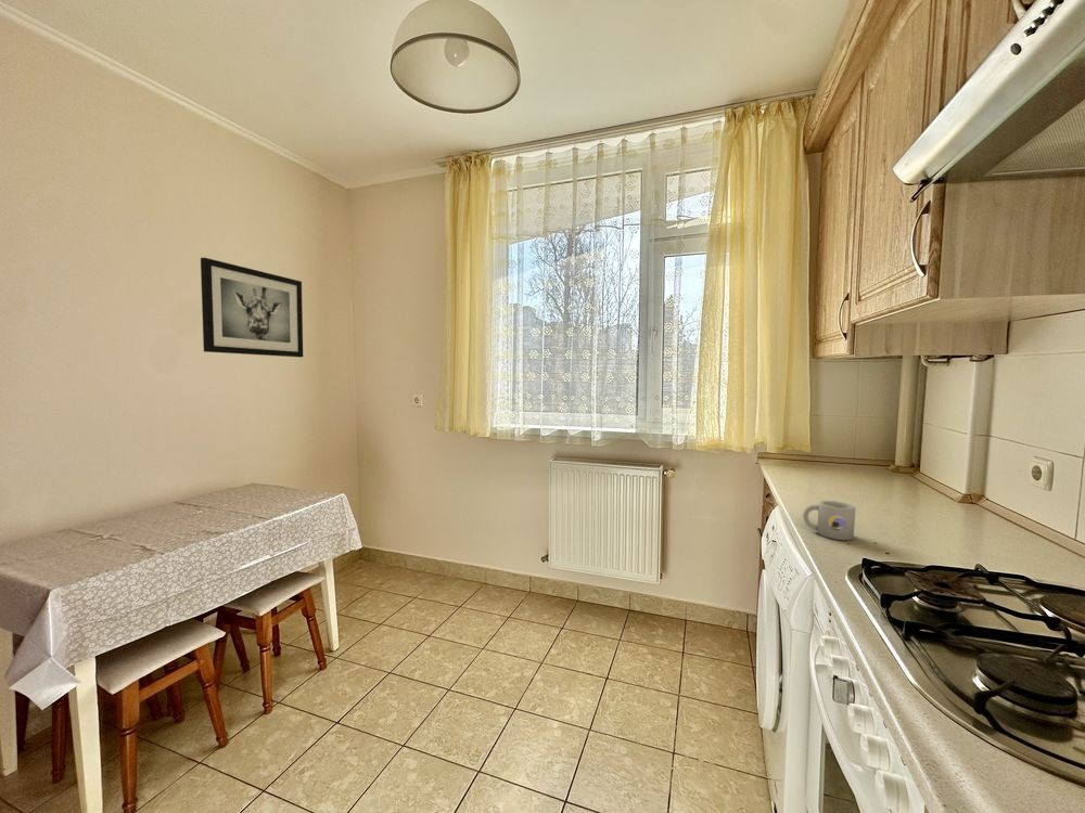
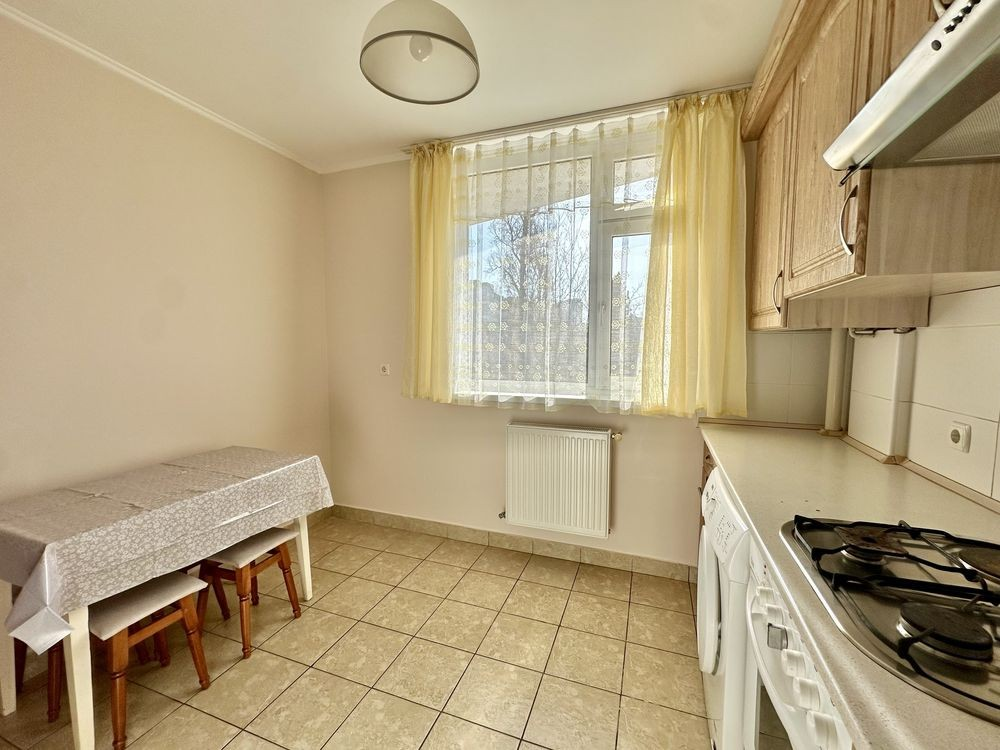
- mug [802,500,857,541]
- wall art [200,257,304,358]
